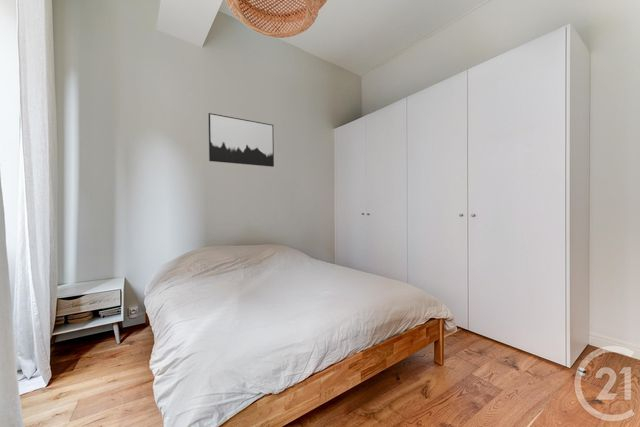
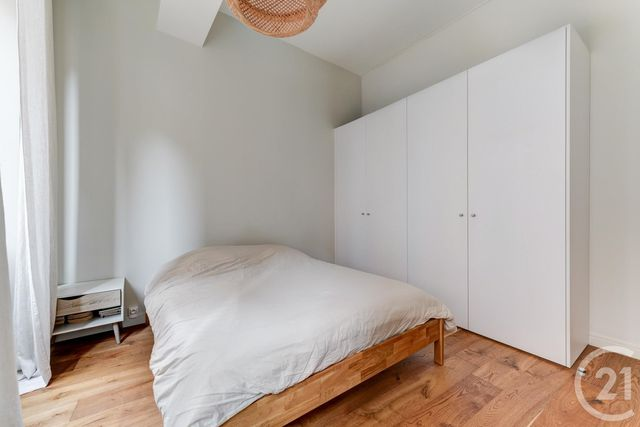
- wall art [207,112,275,168]
